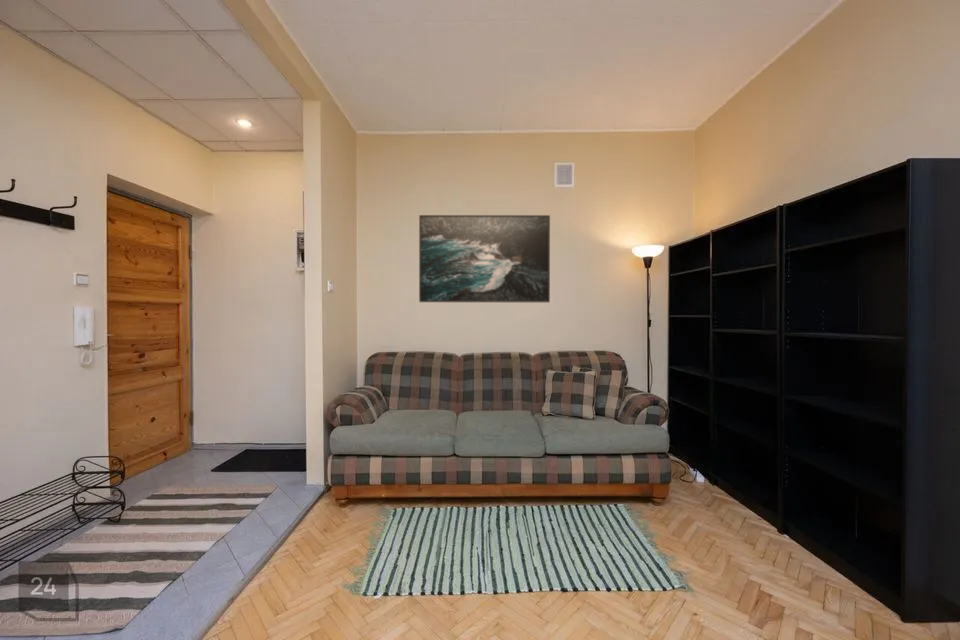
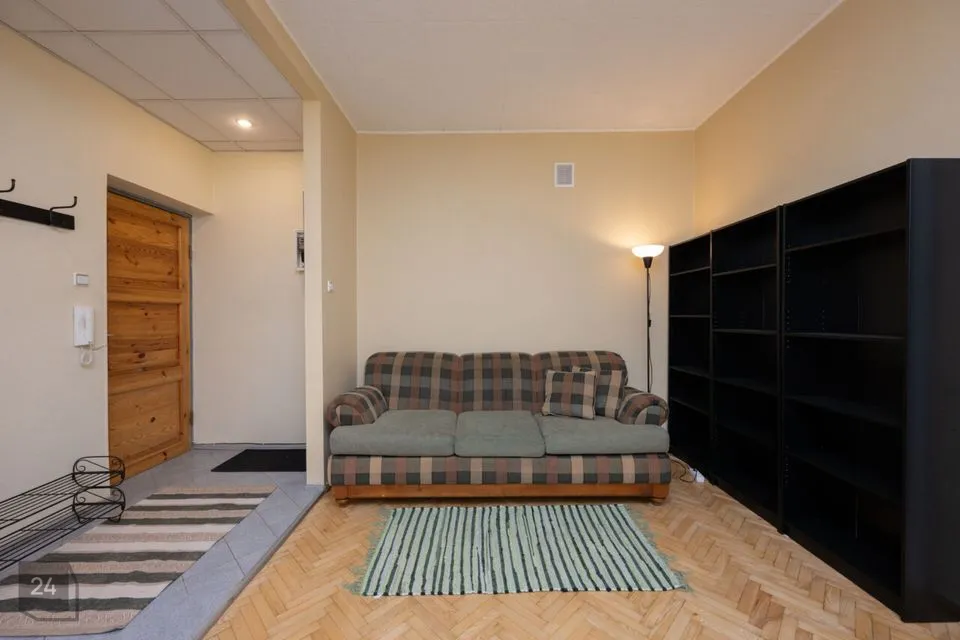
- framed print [418,214,551,303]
